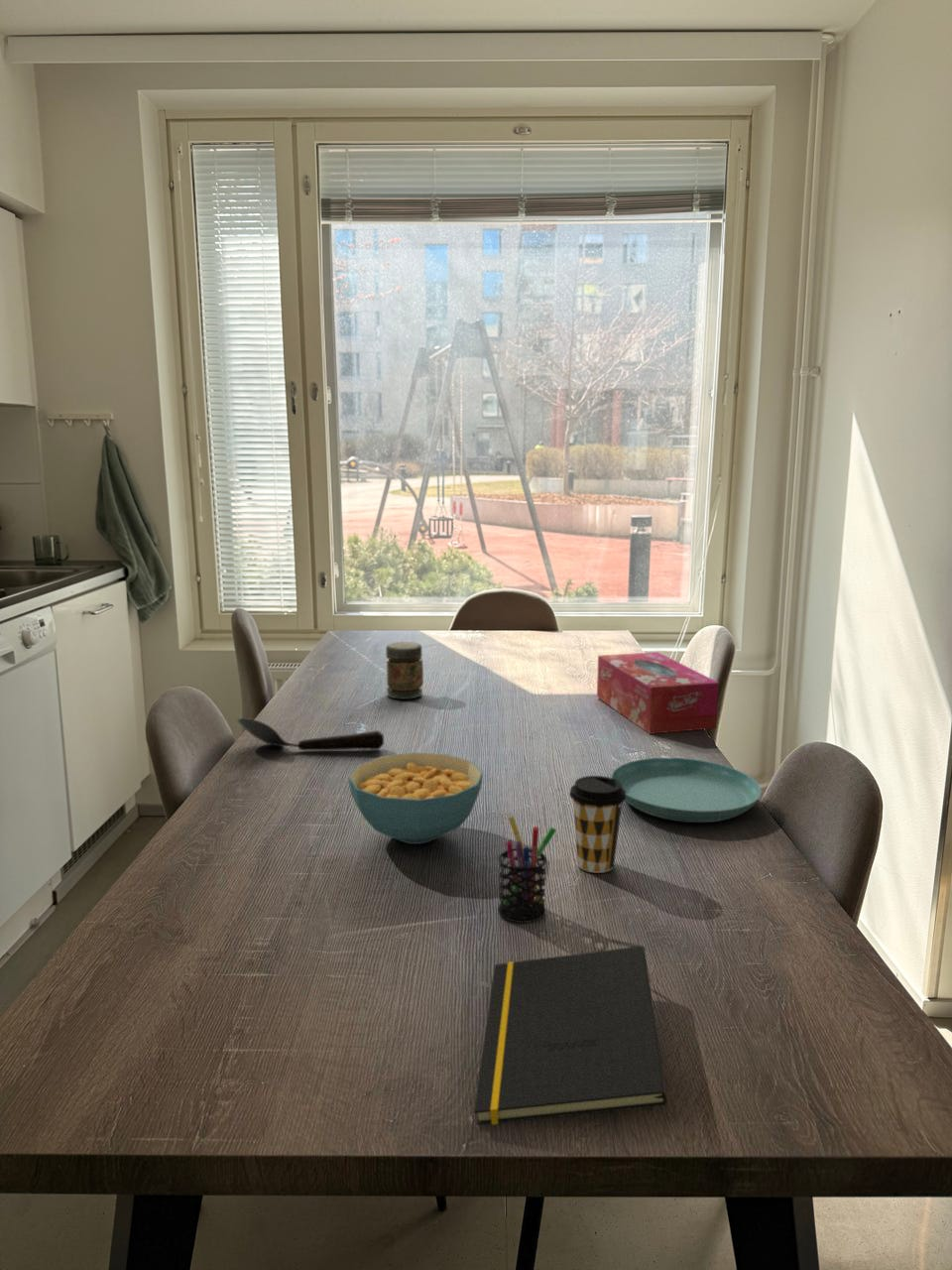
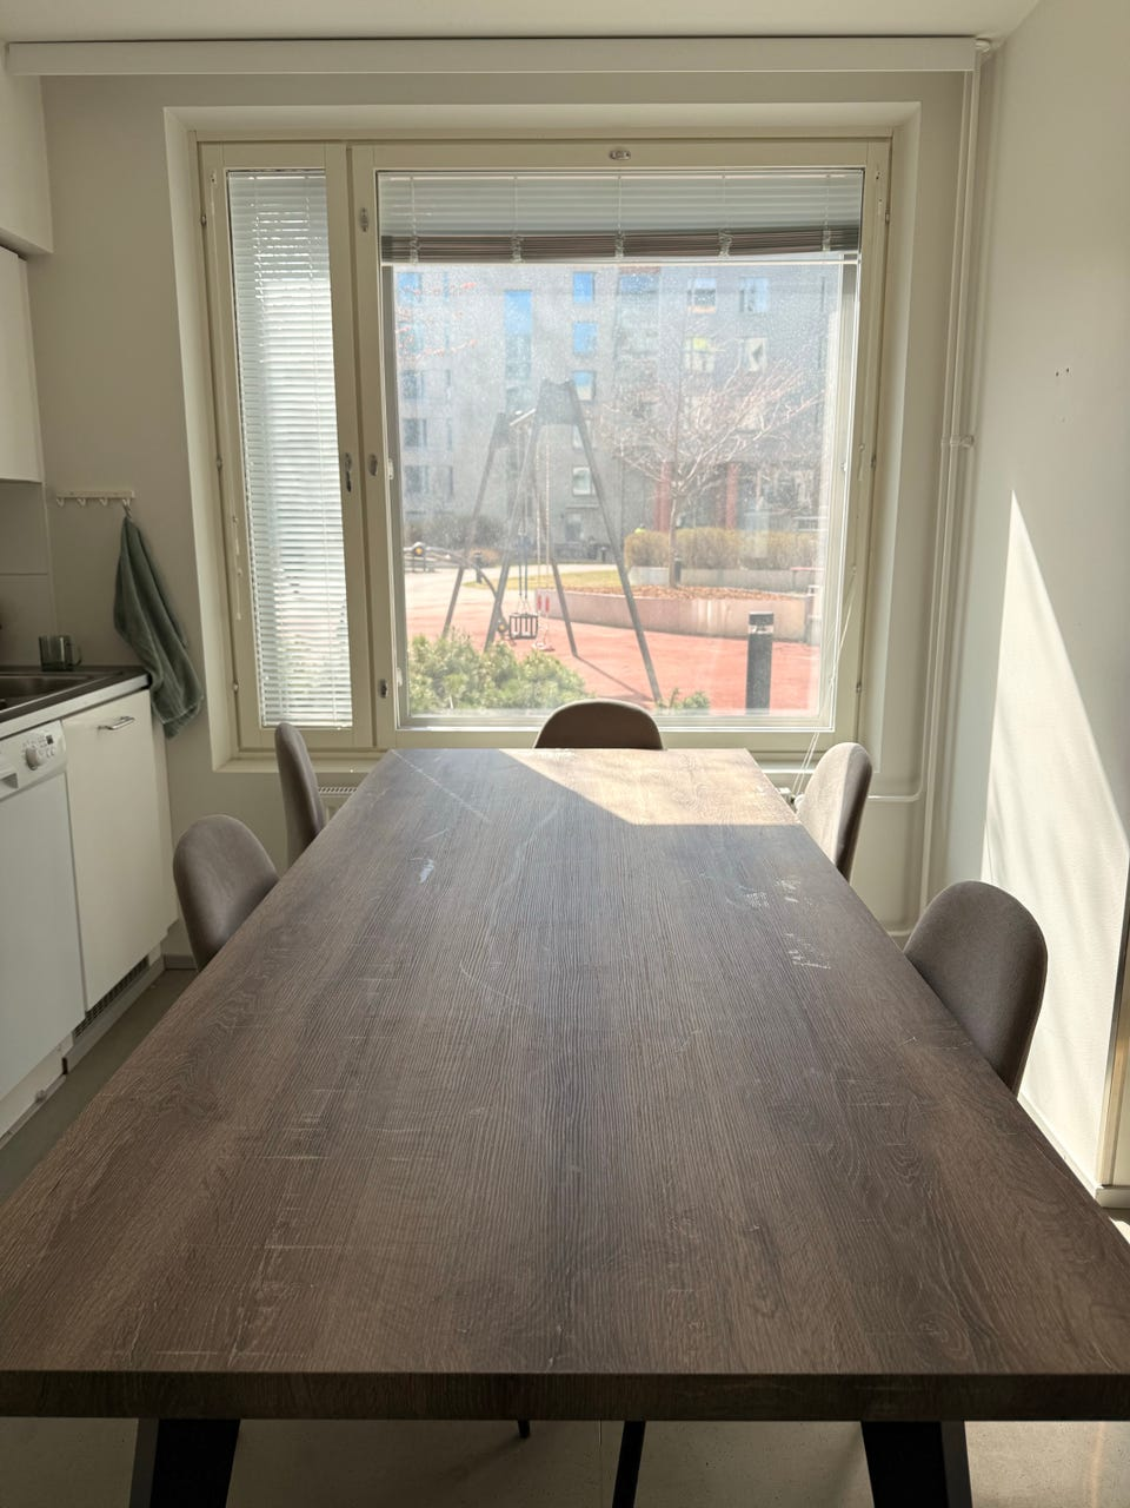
- cereal bowl [347,751,484,845]
- tissue box [596,651,720,735]
- pen holder [497,815,557,924]
- saucer [610,757,763,824]
- coffee cup [568,775,626,874]
- jar [385,641,424,700]
- spoon [236,717,385,751]
- notepad [473,945,668,1126]
